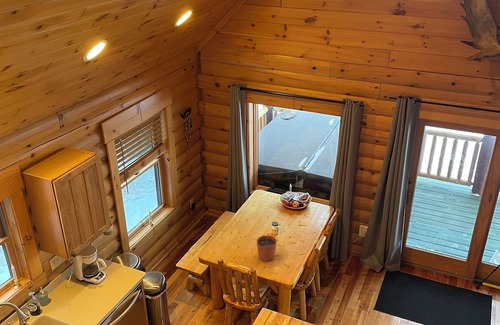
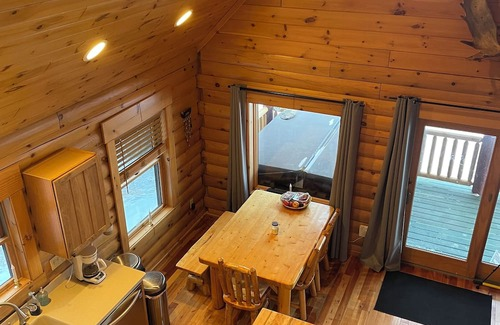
- plant pot [256,234,278,262]
